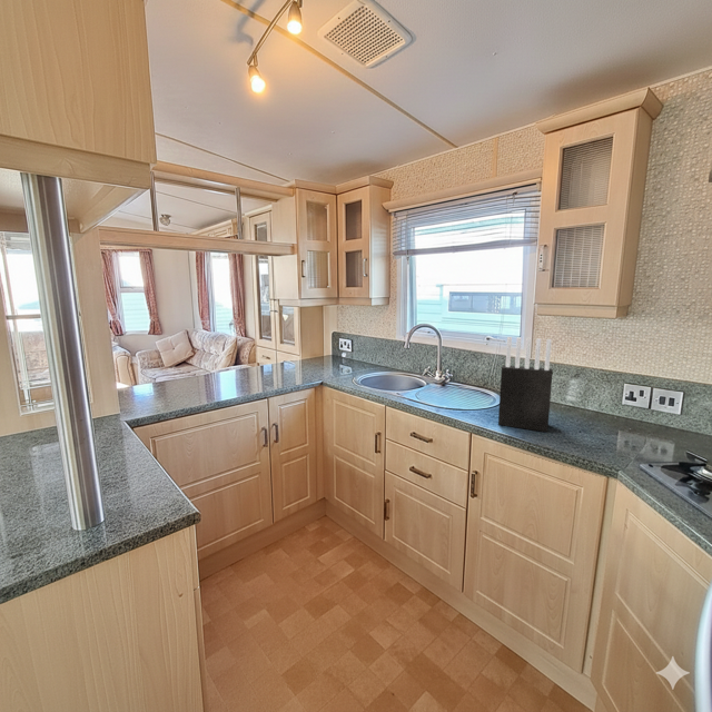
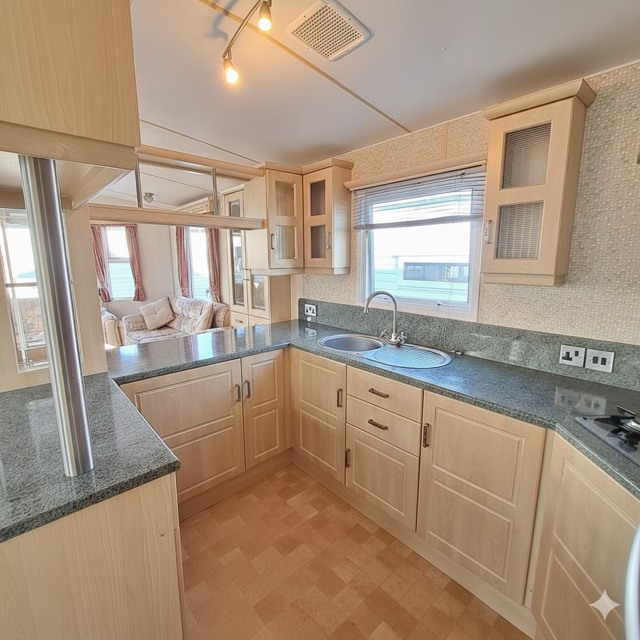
- knife block [497,336,554,433]
